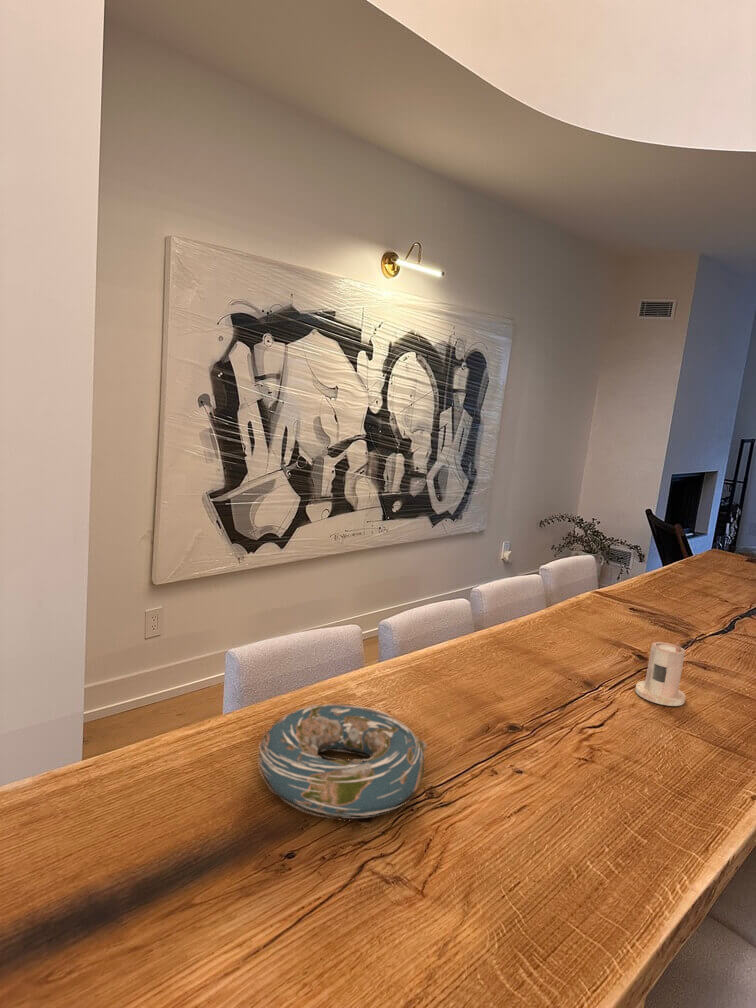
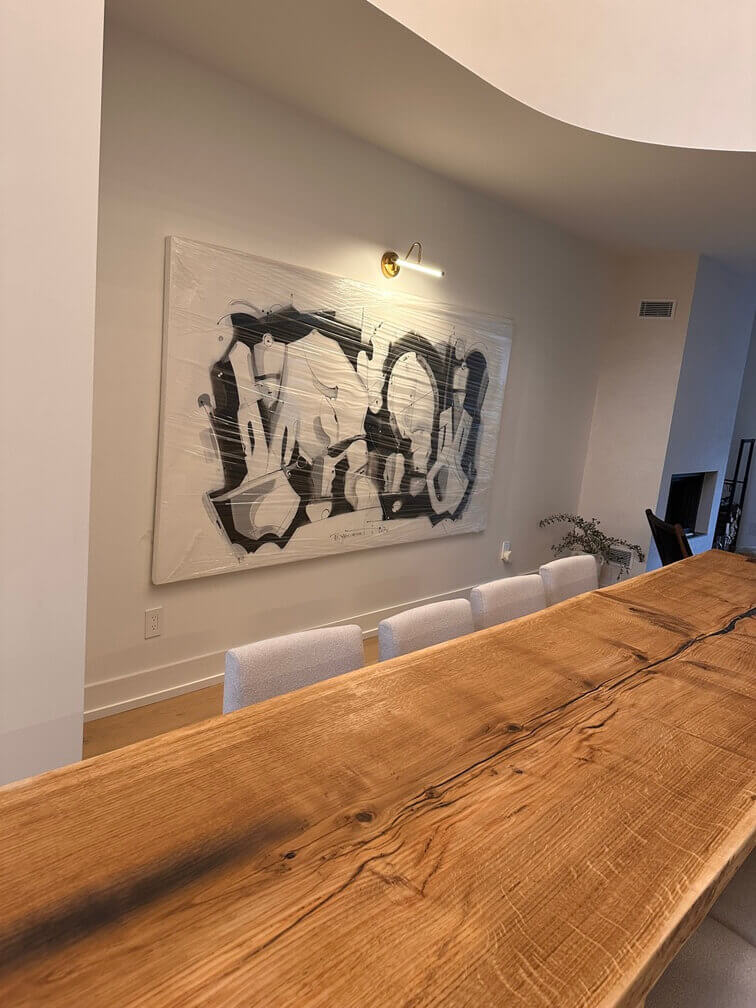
- decorative bowl [256,702,428,820]
- candle [634,641,687,707]
